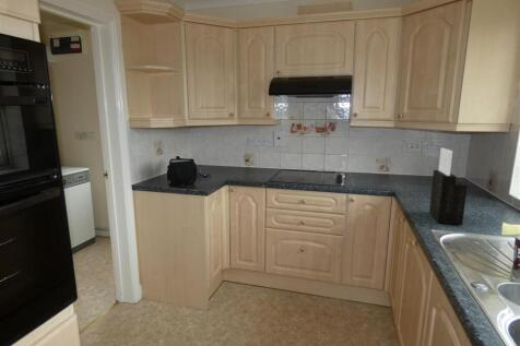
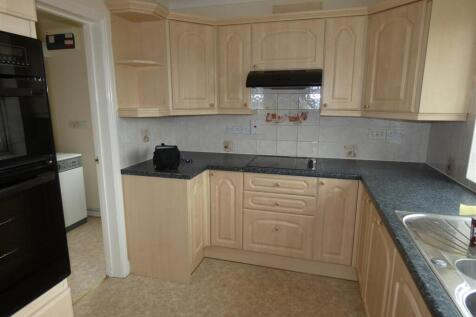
- knife block [428,147,469,226]
